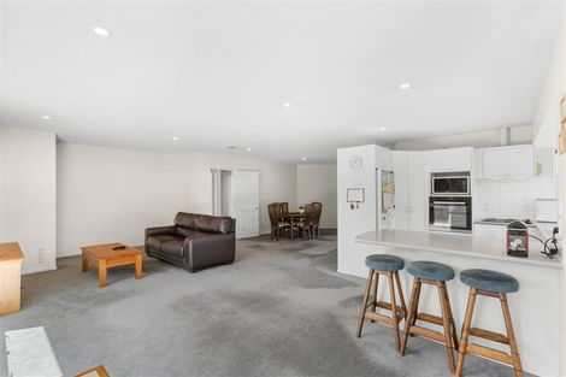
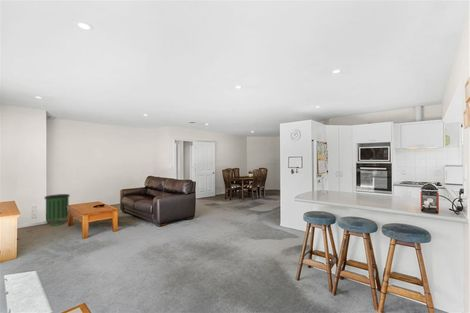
+ trash can [43,193,71,227]
